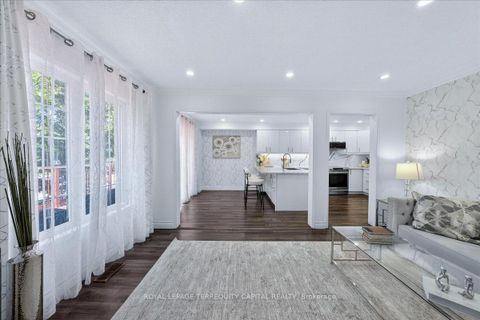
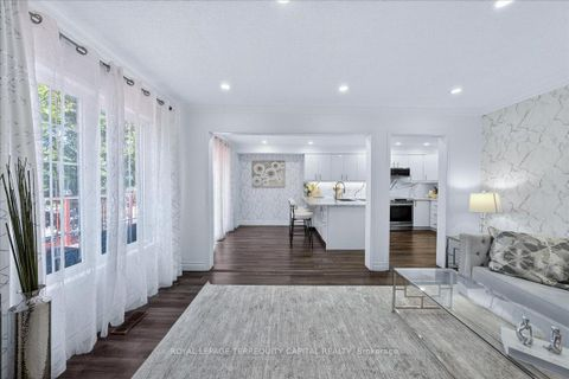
- book stack [361,226,396,246]
